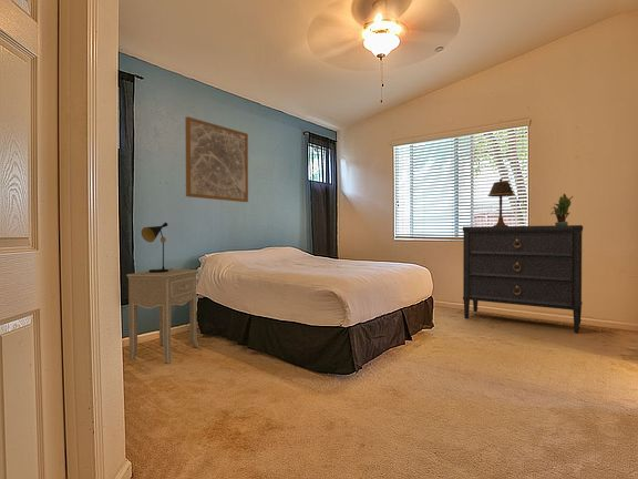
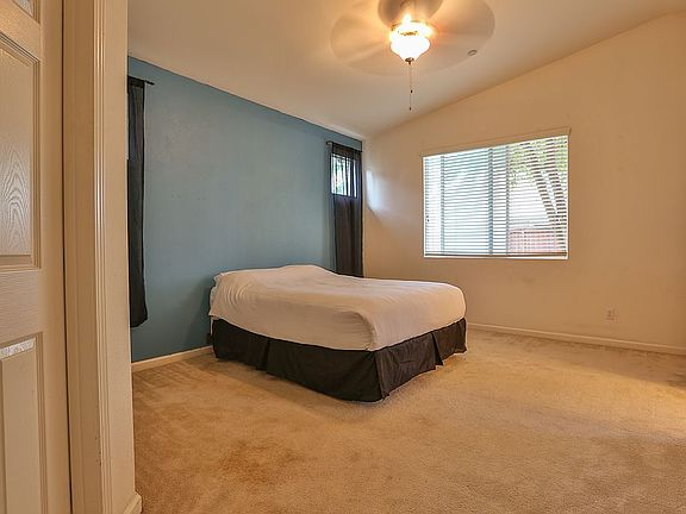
- wall art [185,115,249,203]
- table lamp [141,222,174,273]
- potted plant [549,193,574,226]
- dresser [462,224,584,334]
- nightstand [125,268,200,365]
- table lamp [486,177,516,226]
